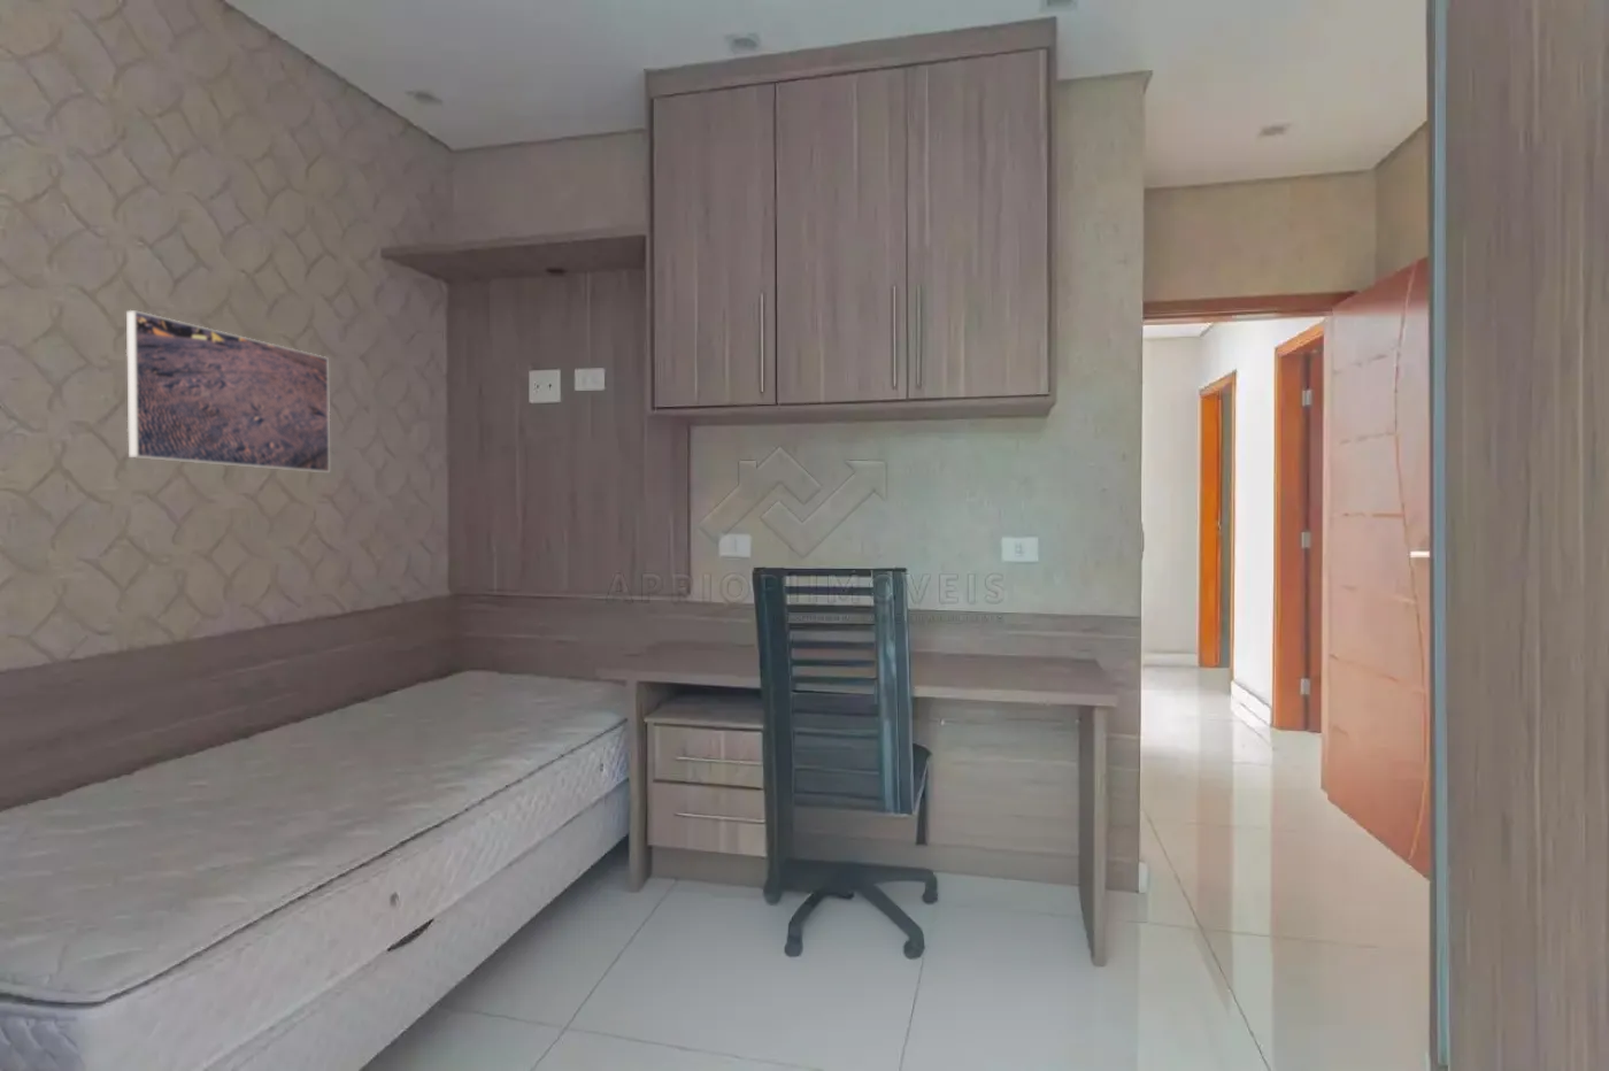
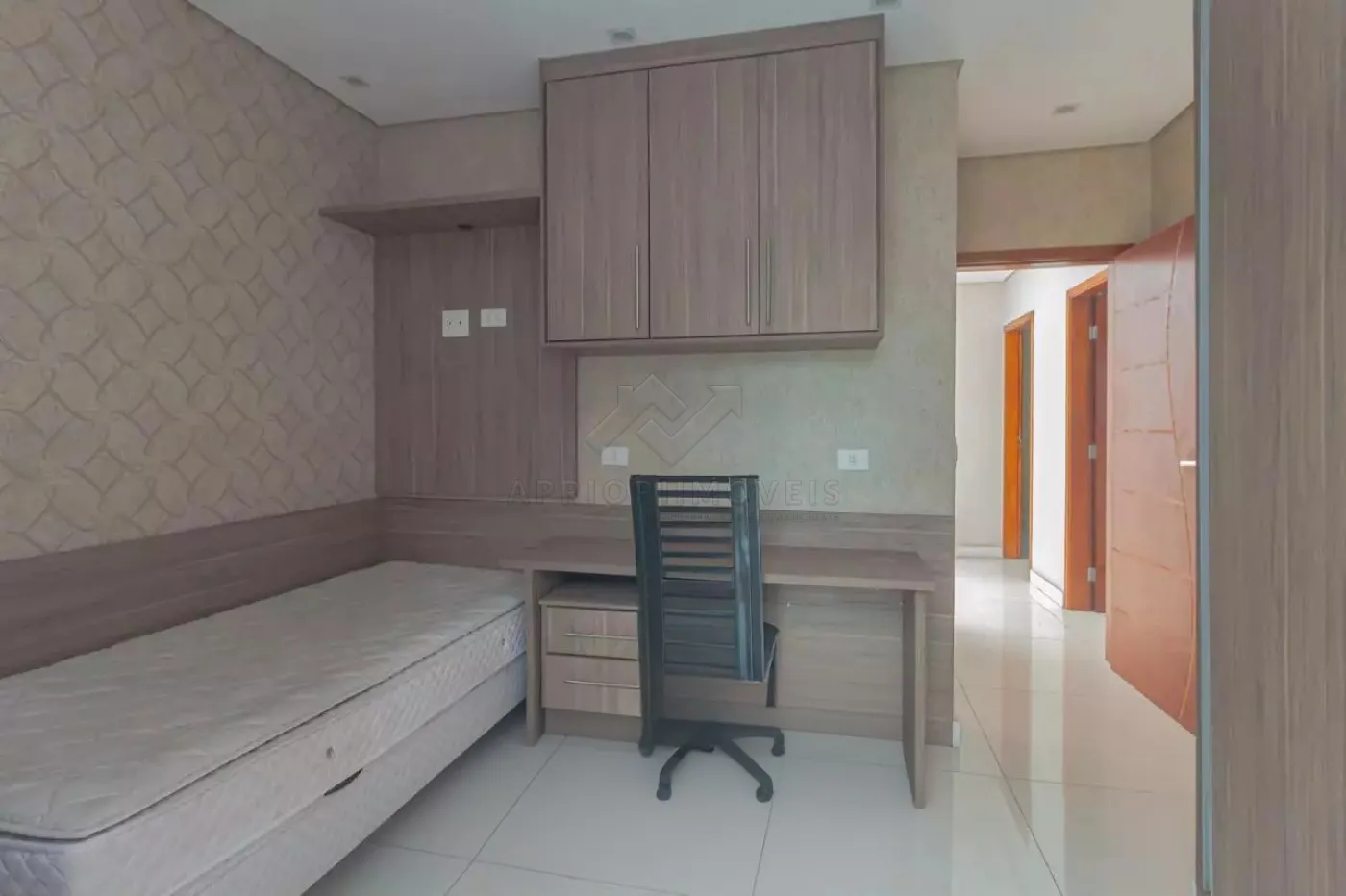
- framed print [126,310,331,473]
